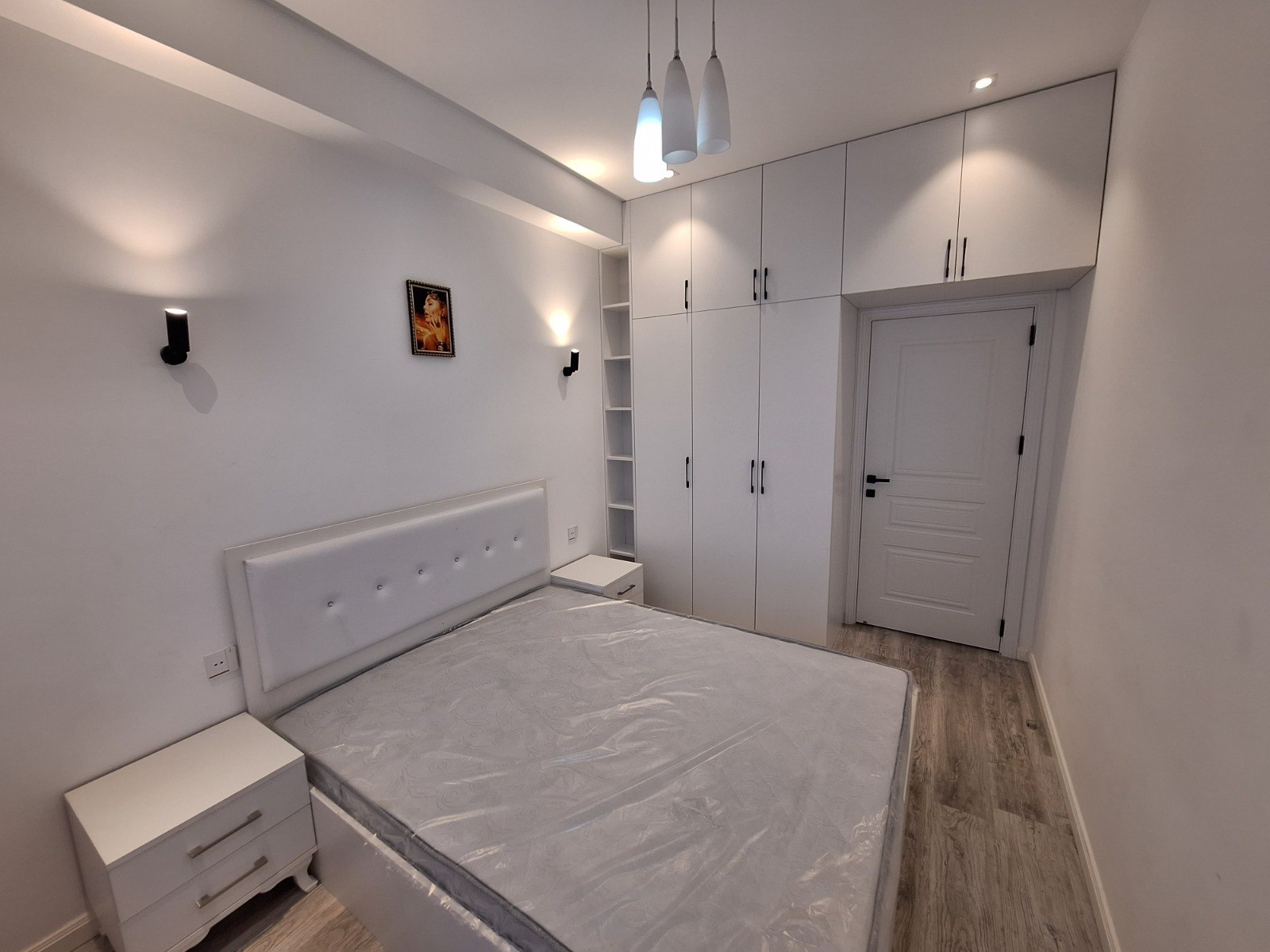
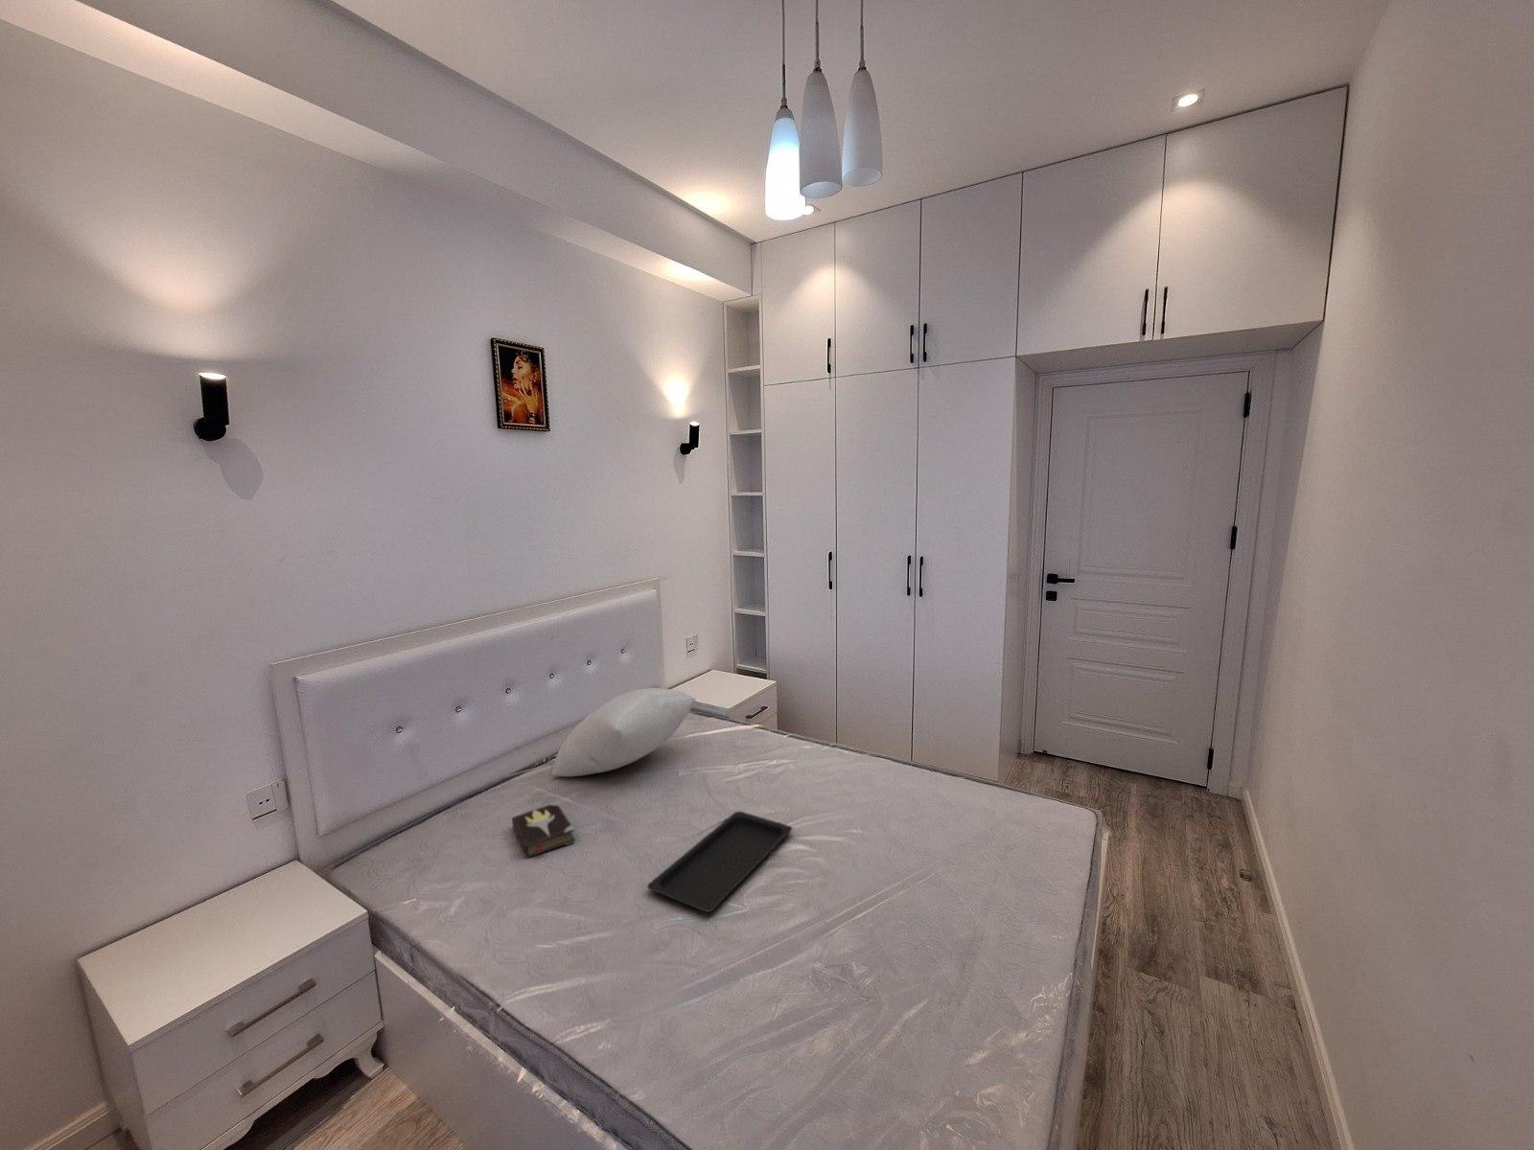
+ pillow [551,687,696,777]
+ hardback book [511,801,576,859]
+ serving tray [646,811,792,913]
